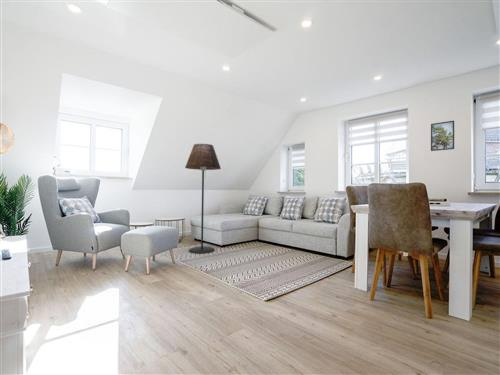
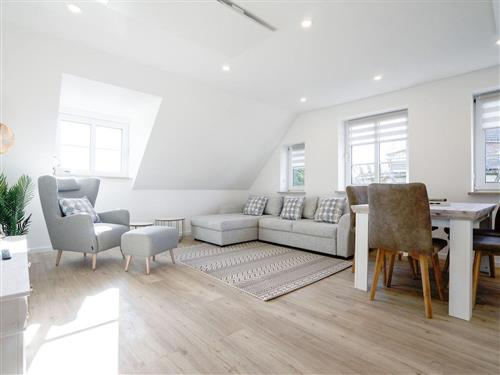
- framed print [430,120,455,152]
- floor lamp [184,143,222,254]
